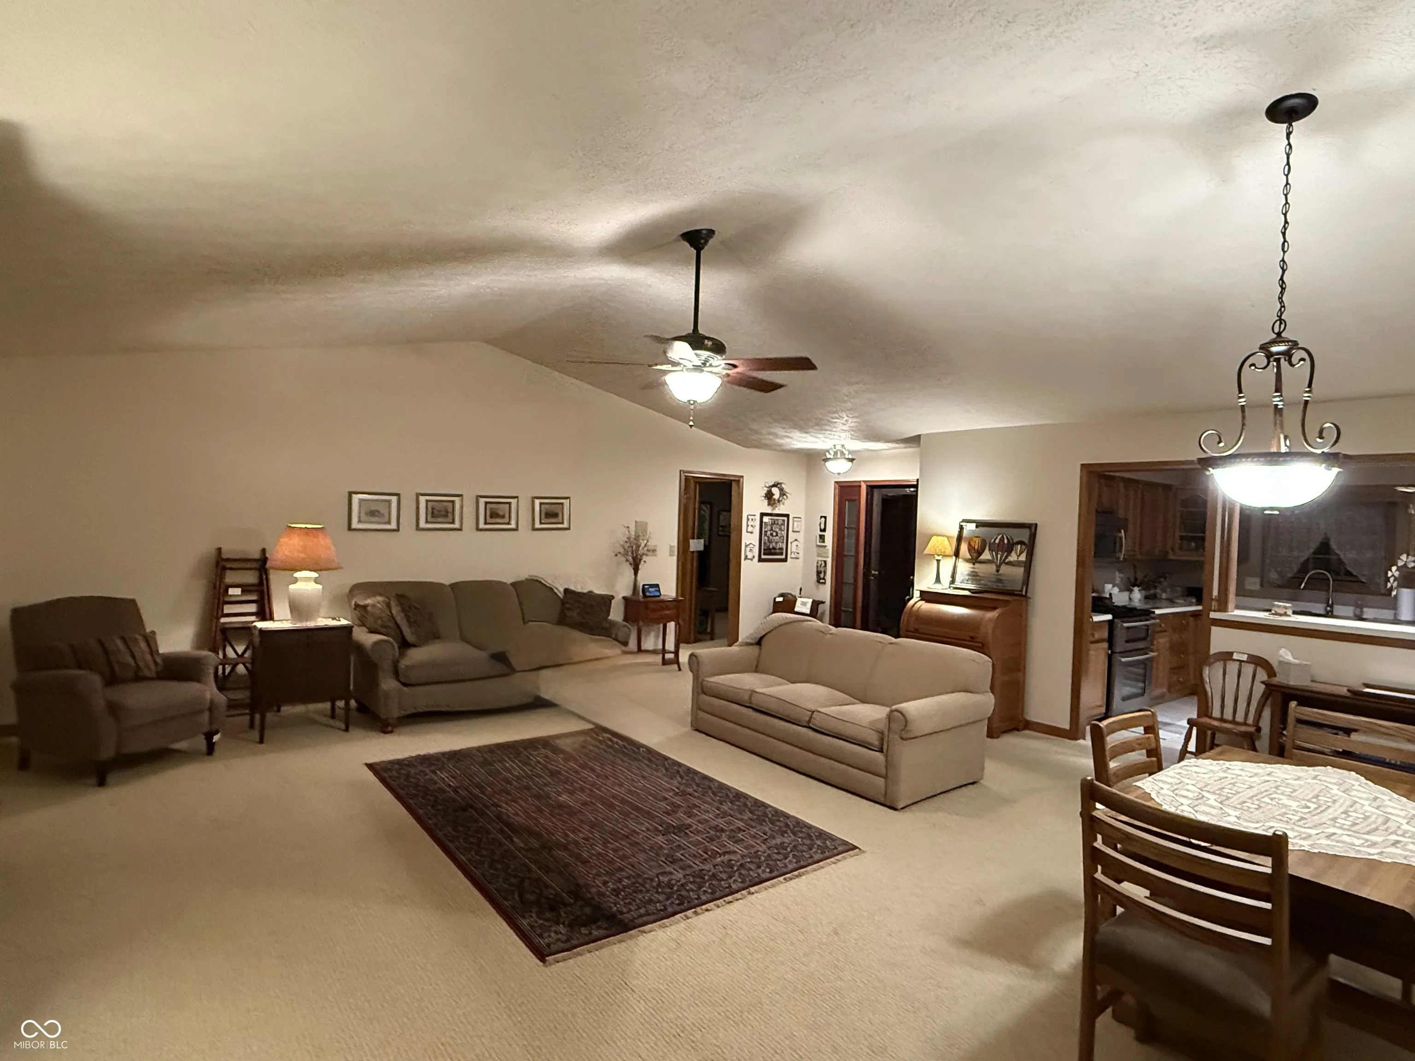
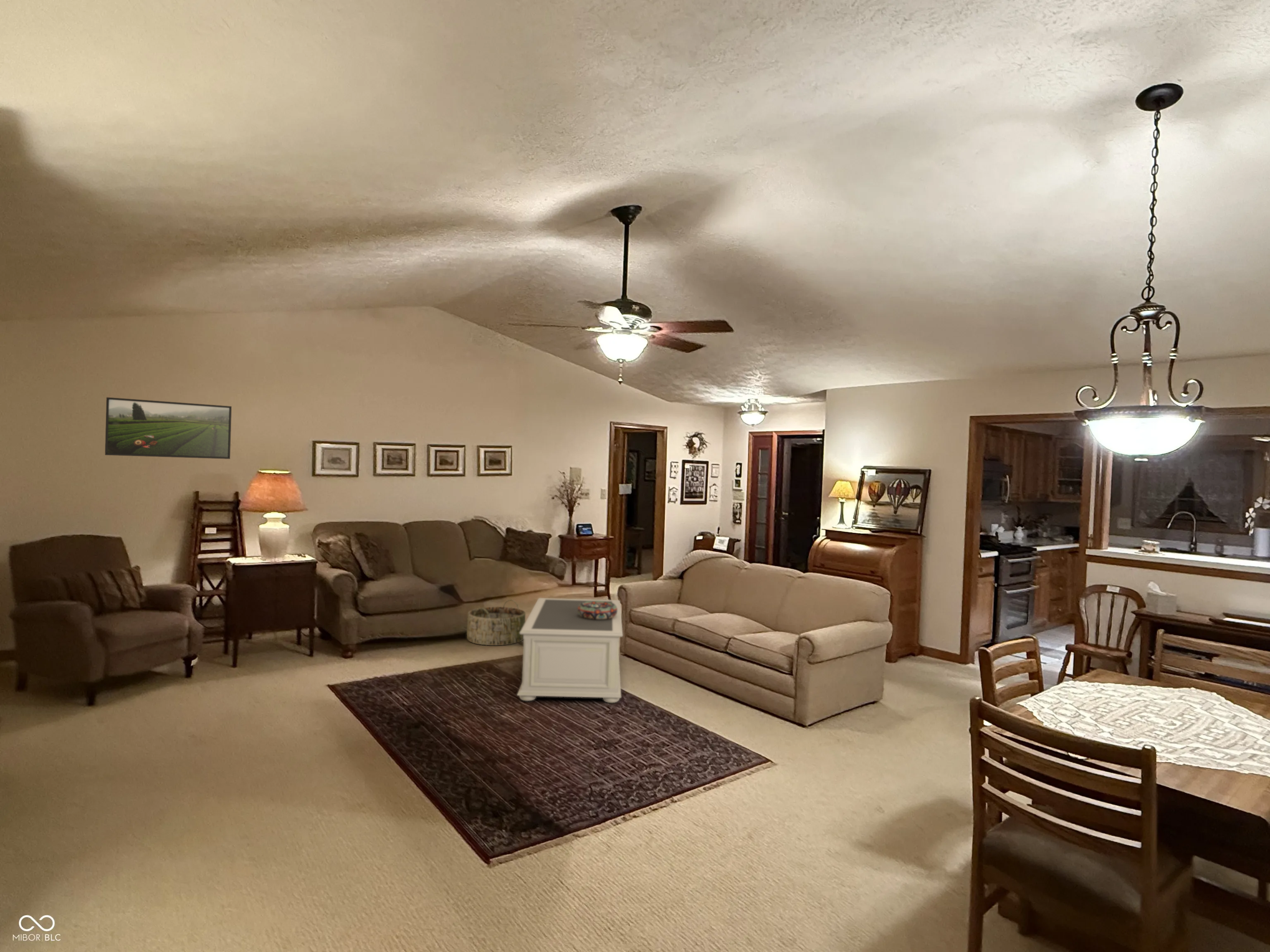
+ decorative bowl [578,601,618,619]
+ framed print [105,397,232,459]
+ coffee table [517,597,623,703]
+ basket [466,599,526,646]
